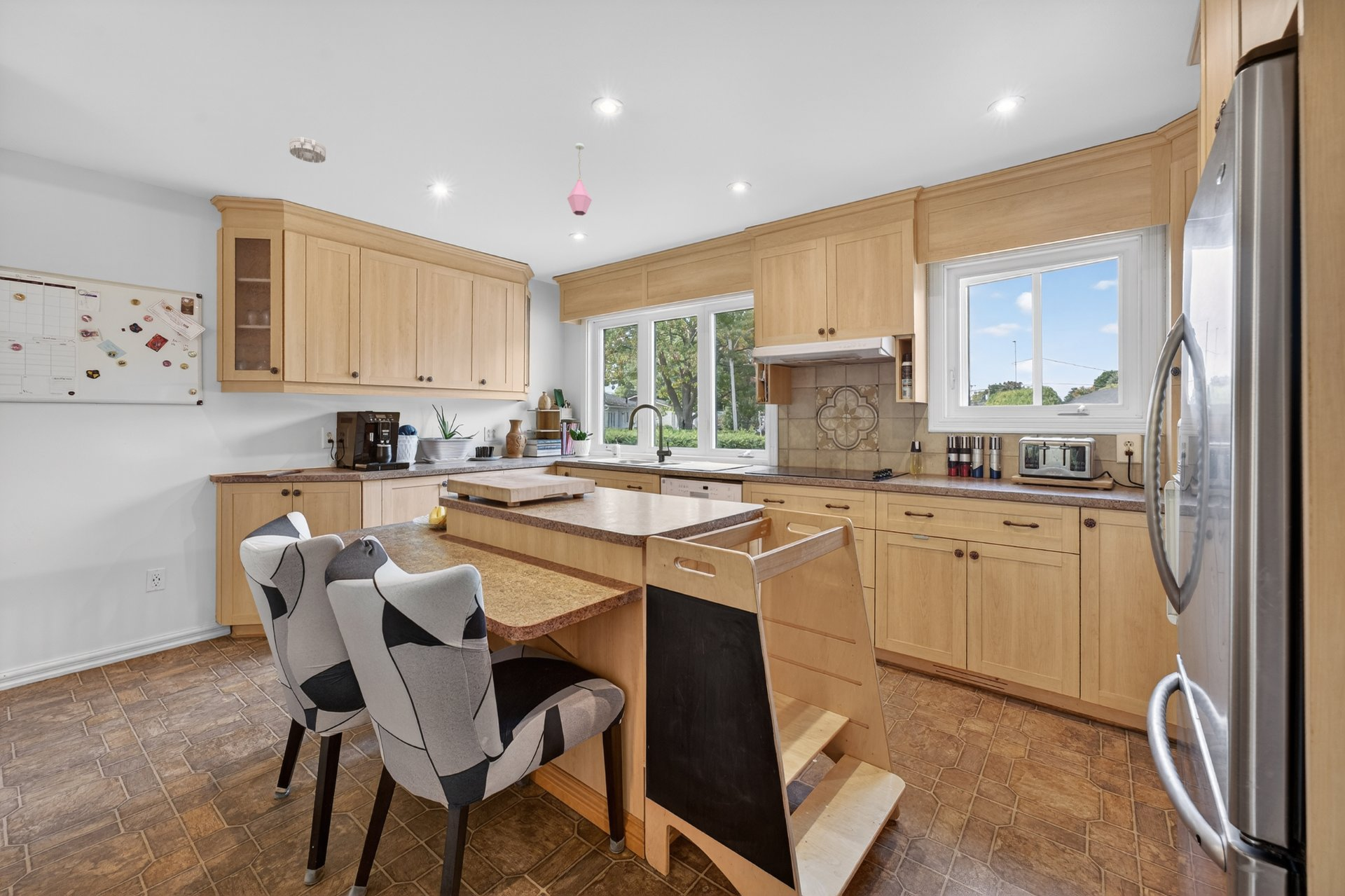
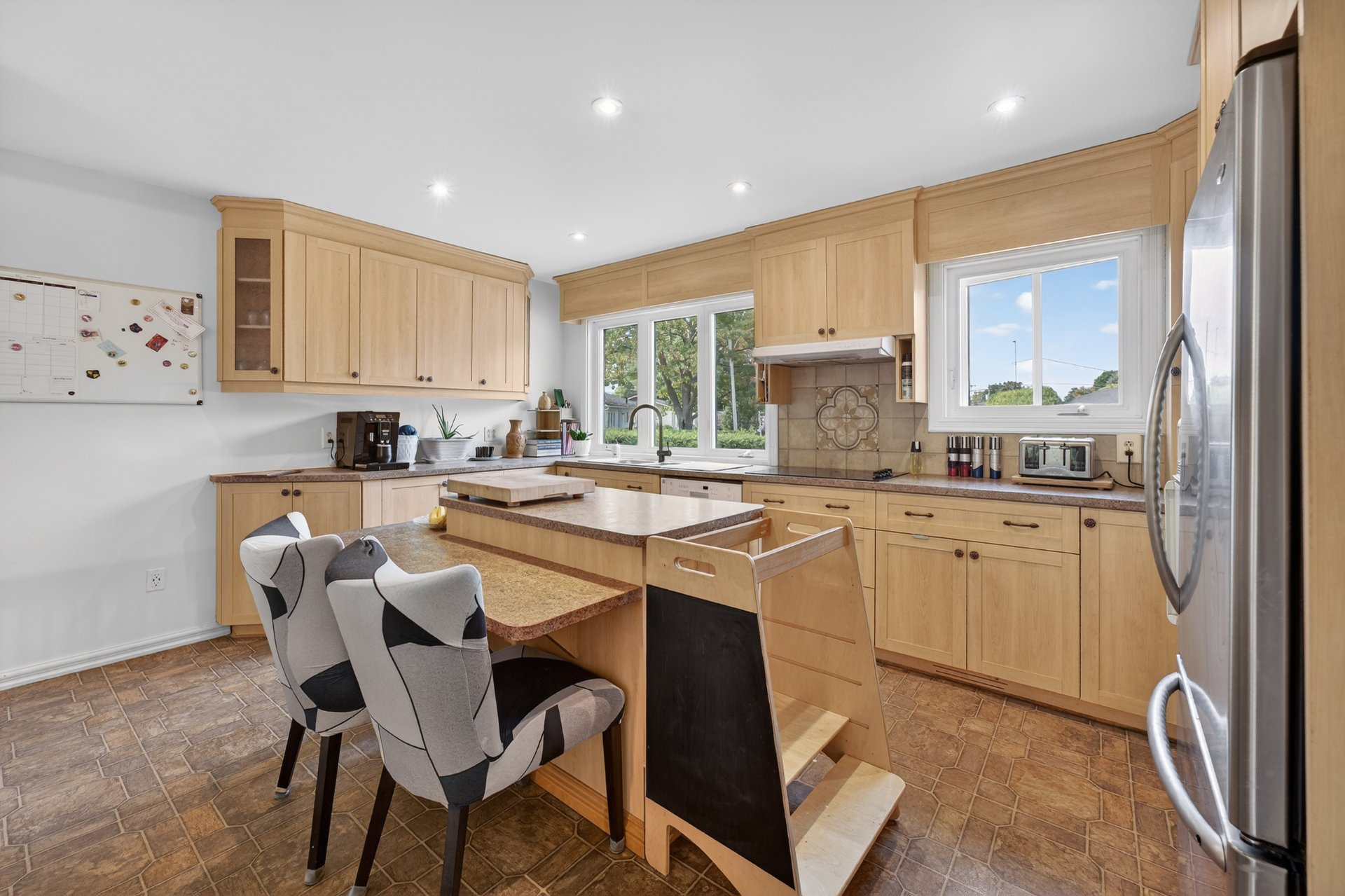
- pendant light [567,142,593,216]
- smoke detector [289,136,326,164]
